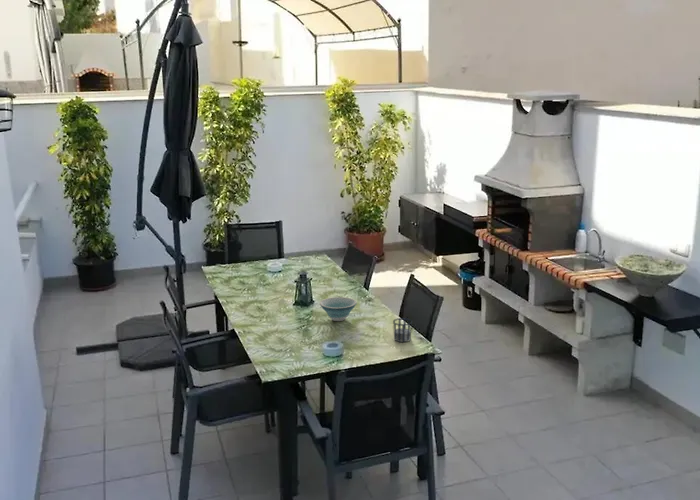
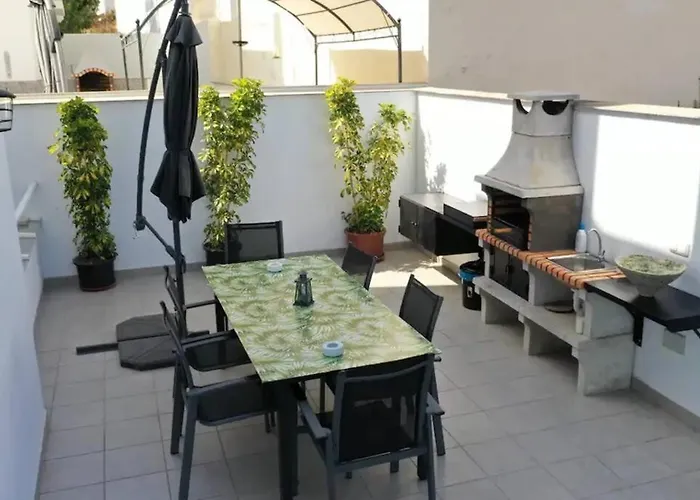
- bowl [318,296,358,322]
- cup [392,317,413,343]
